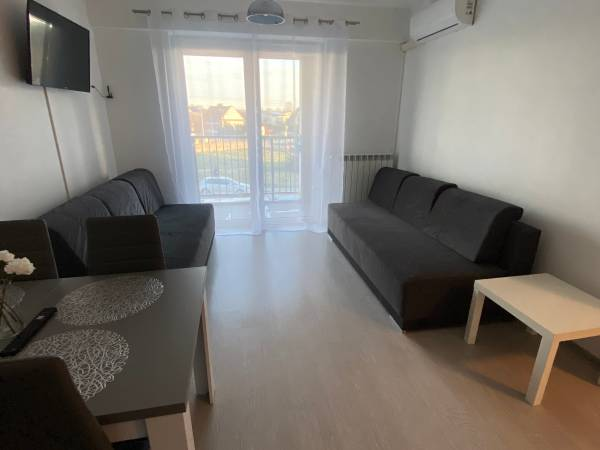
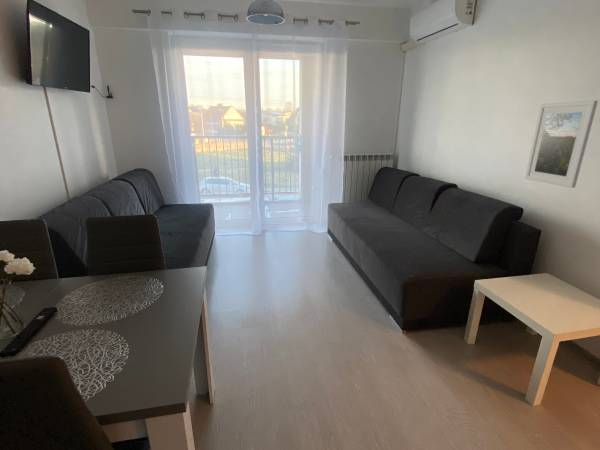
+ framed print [524,100,599,189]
